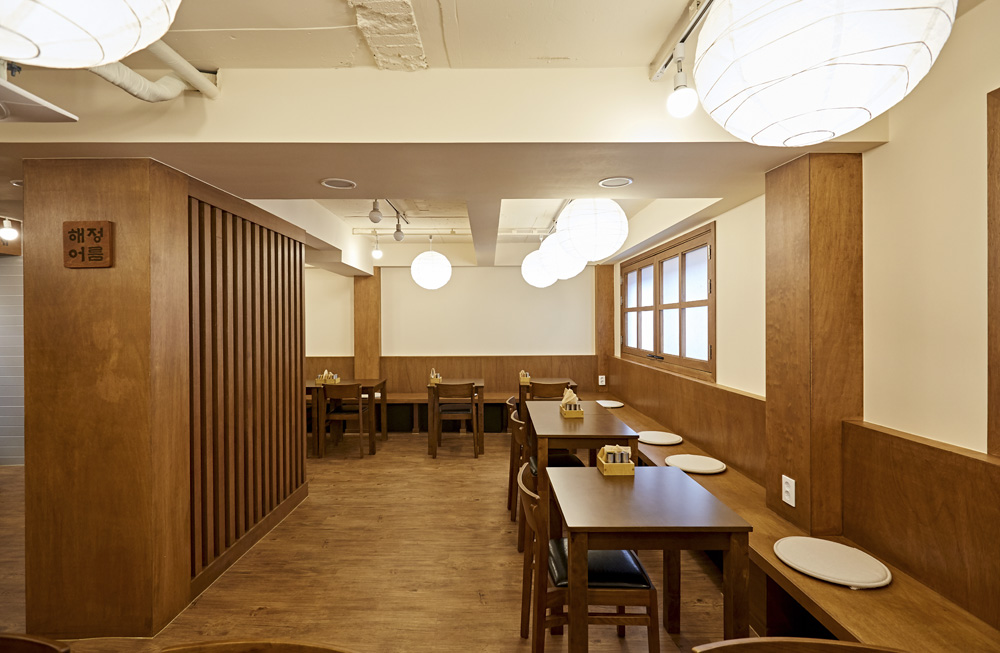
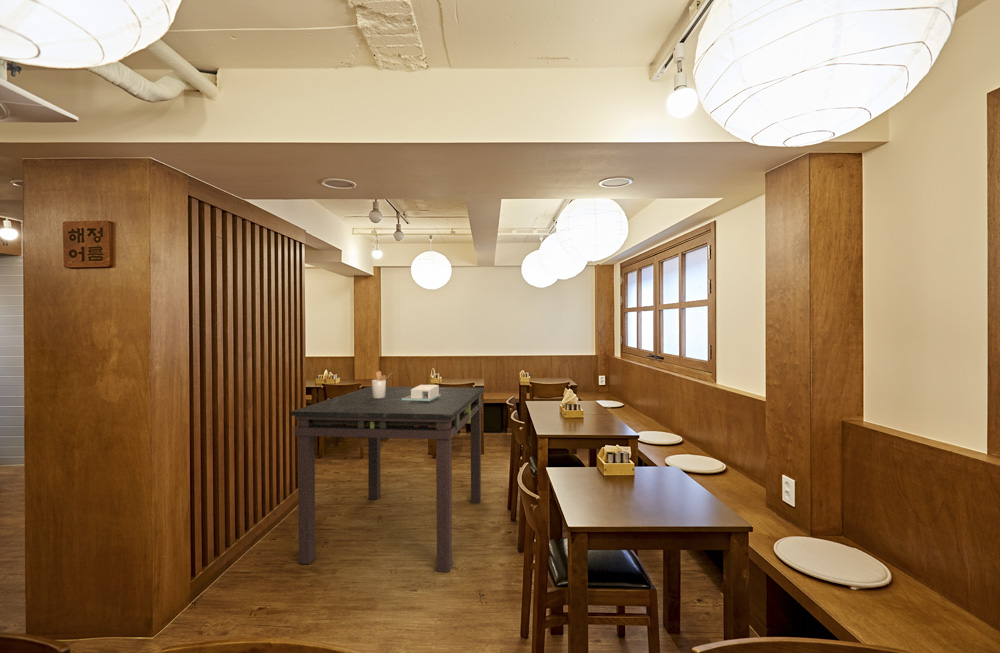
+ utensil holder [371,370,394,398]
+ dining table [290,385,485,573]
+ tissue box [402,384,441,401]
